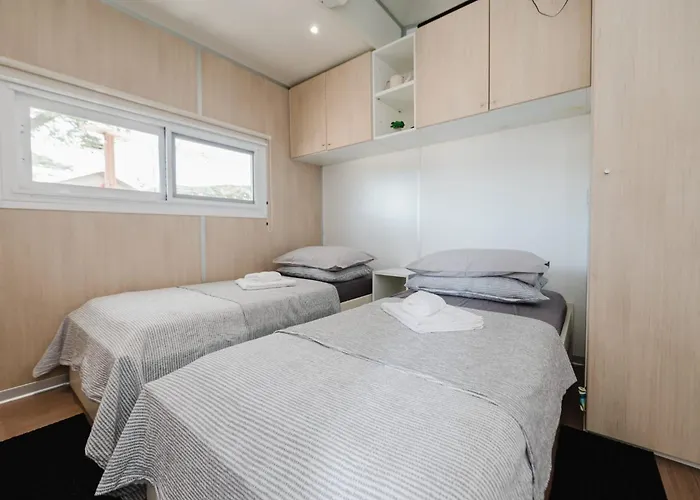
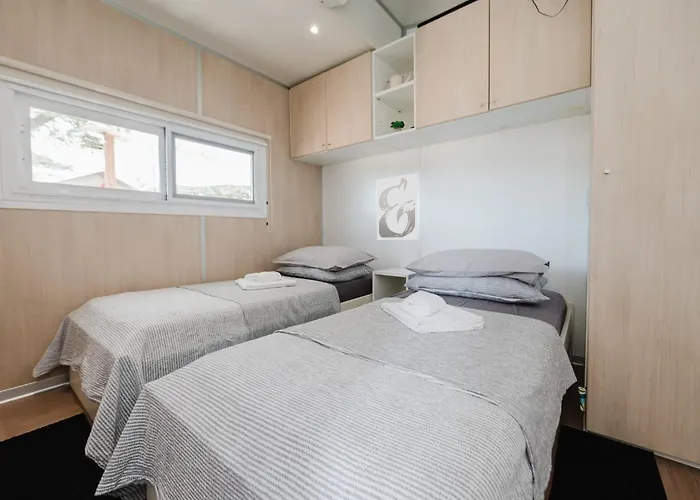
+ wall art [376,173,418,240]
